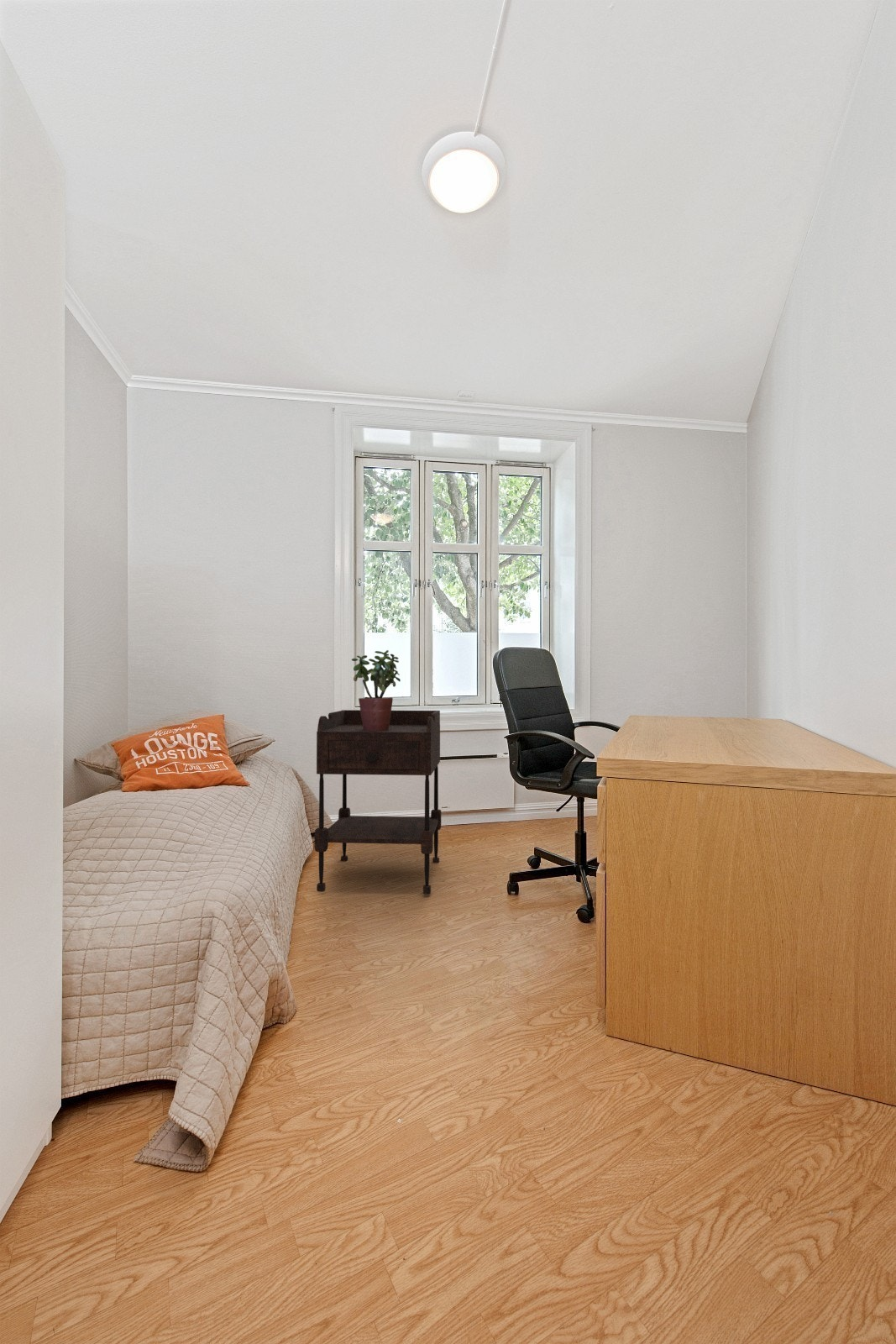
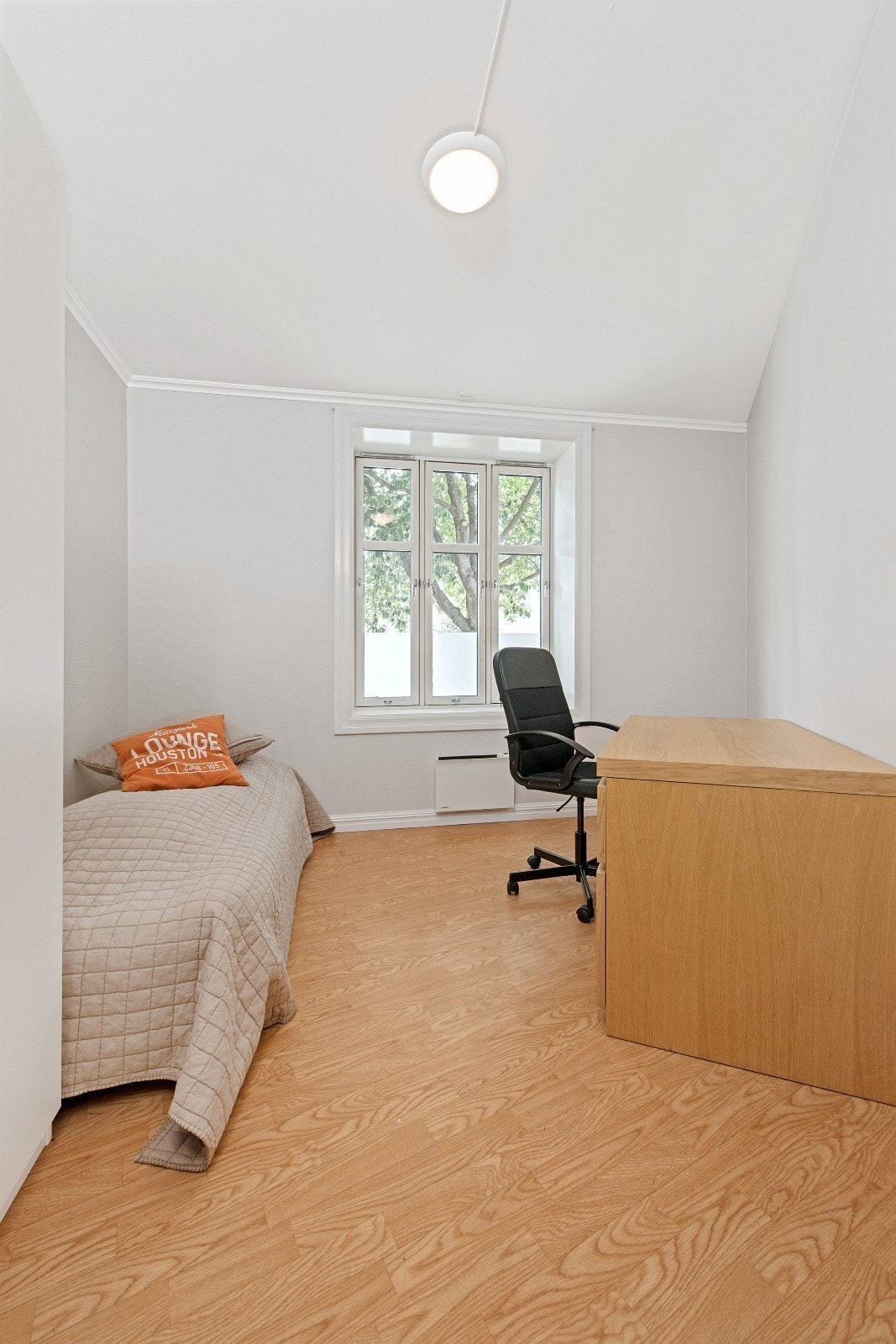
- side table [313,709,442,895]
- potted plant [351,649,401,731]
